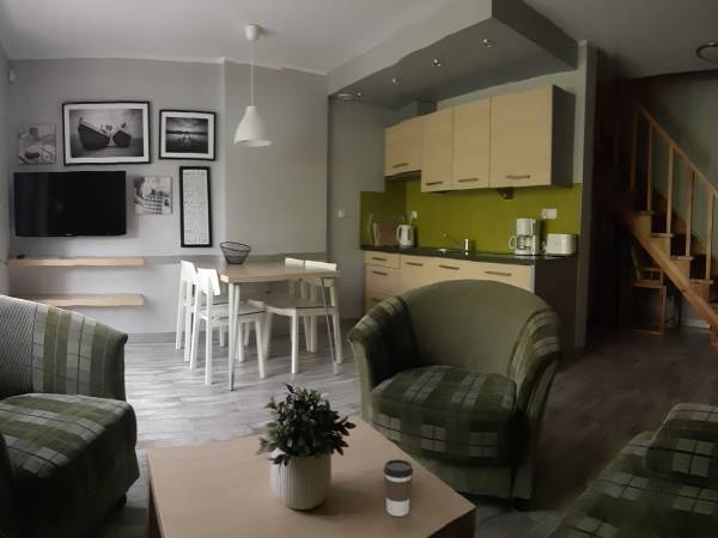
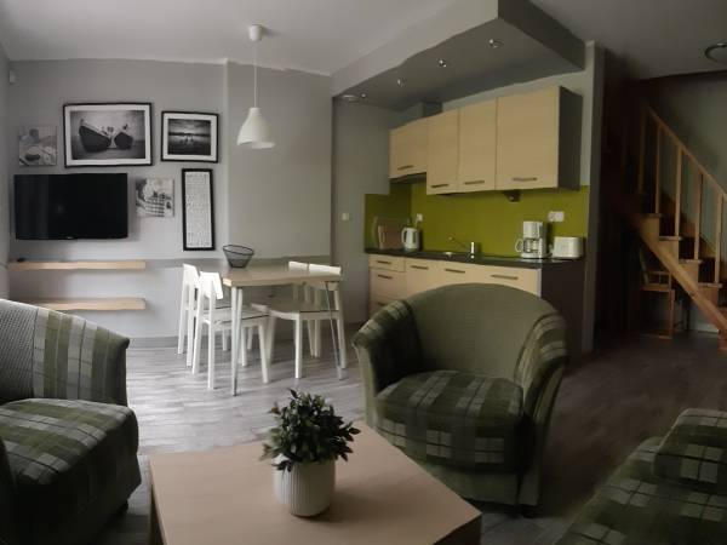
- coffee cup [383,458,414,518]
